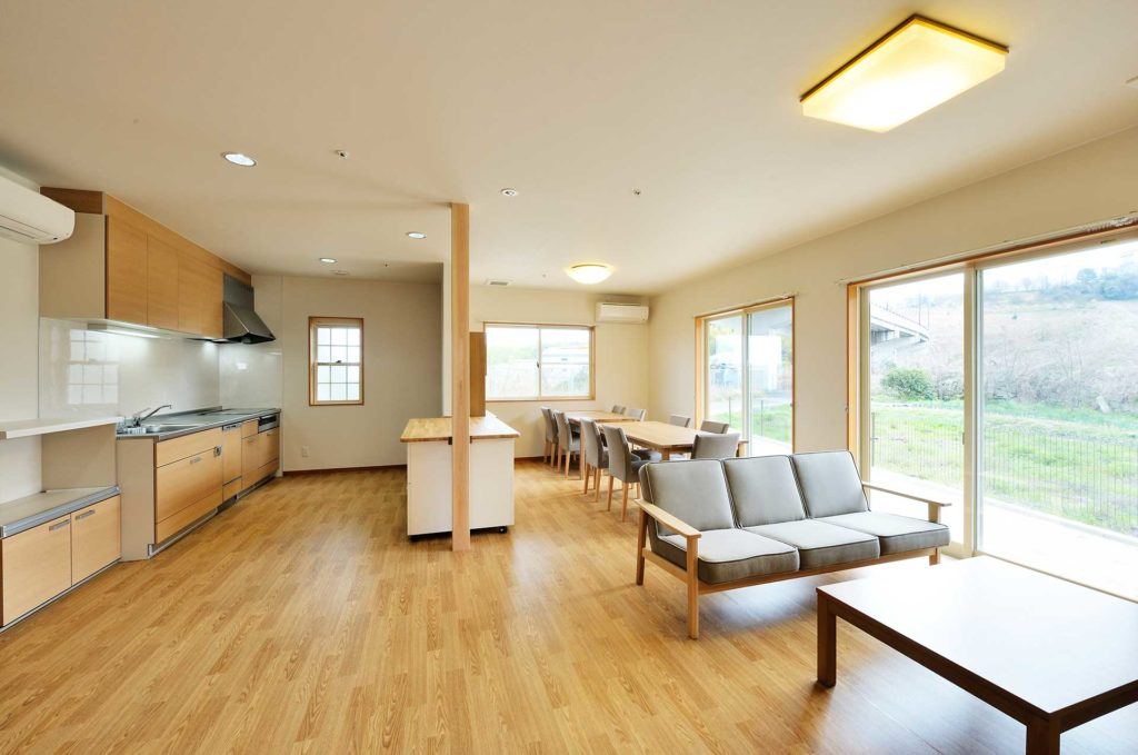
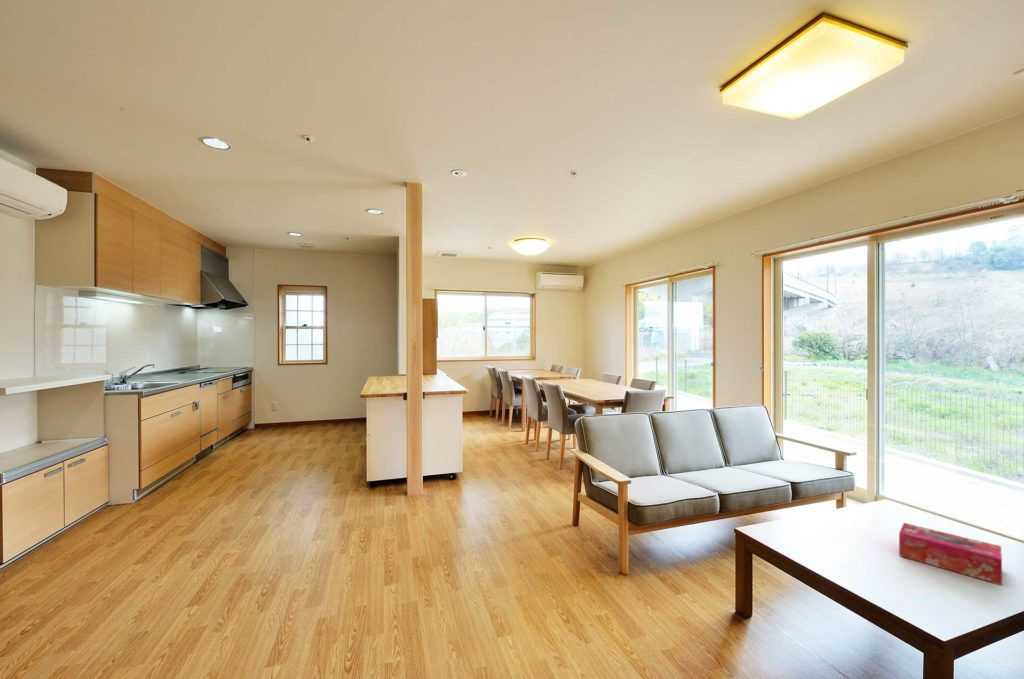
+ tissue box [898,522,1003,586]
